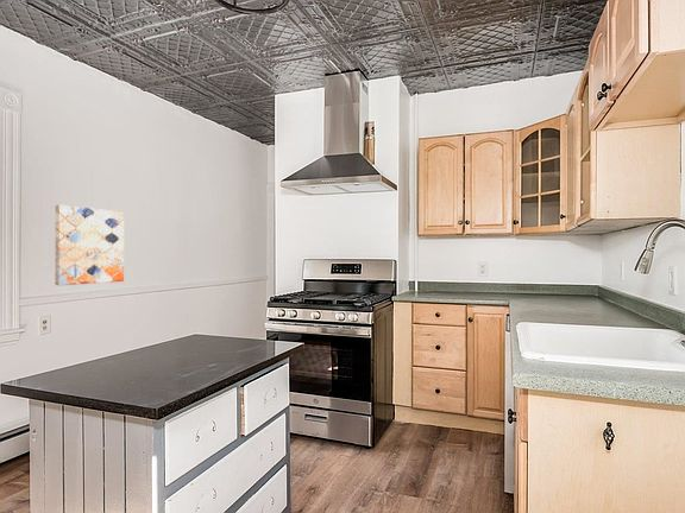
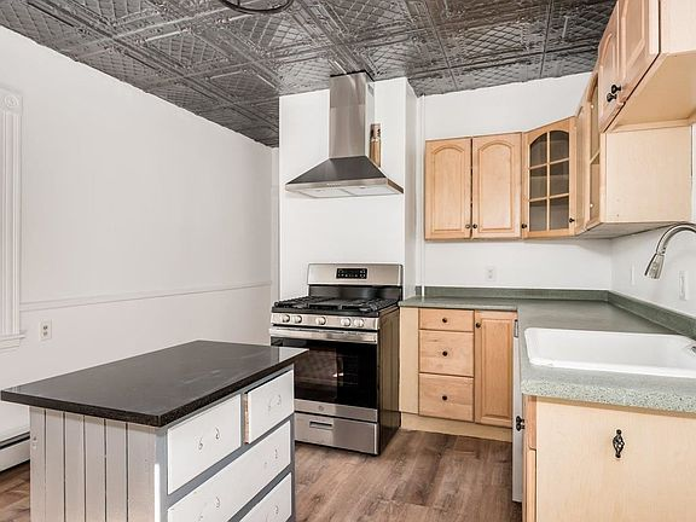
- wall art [55,204,125,286]
